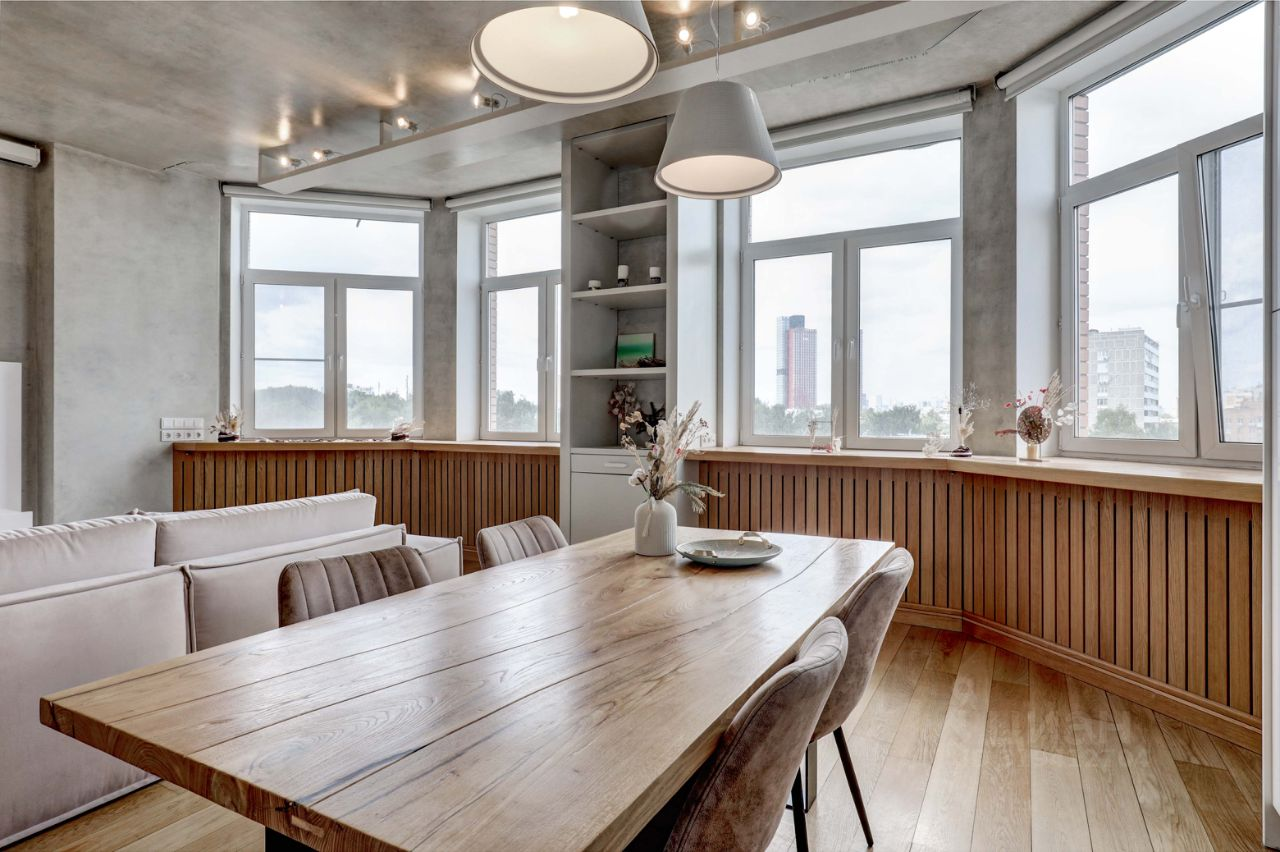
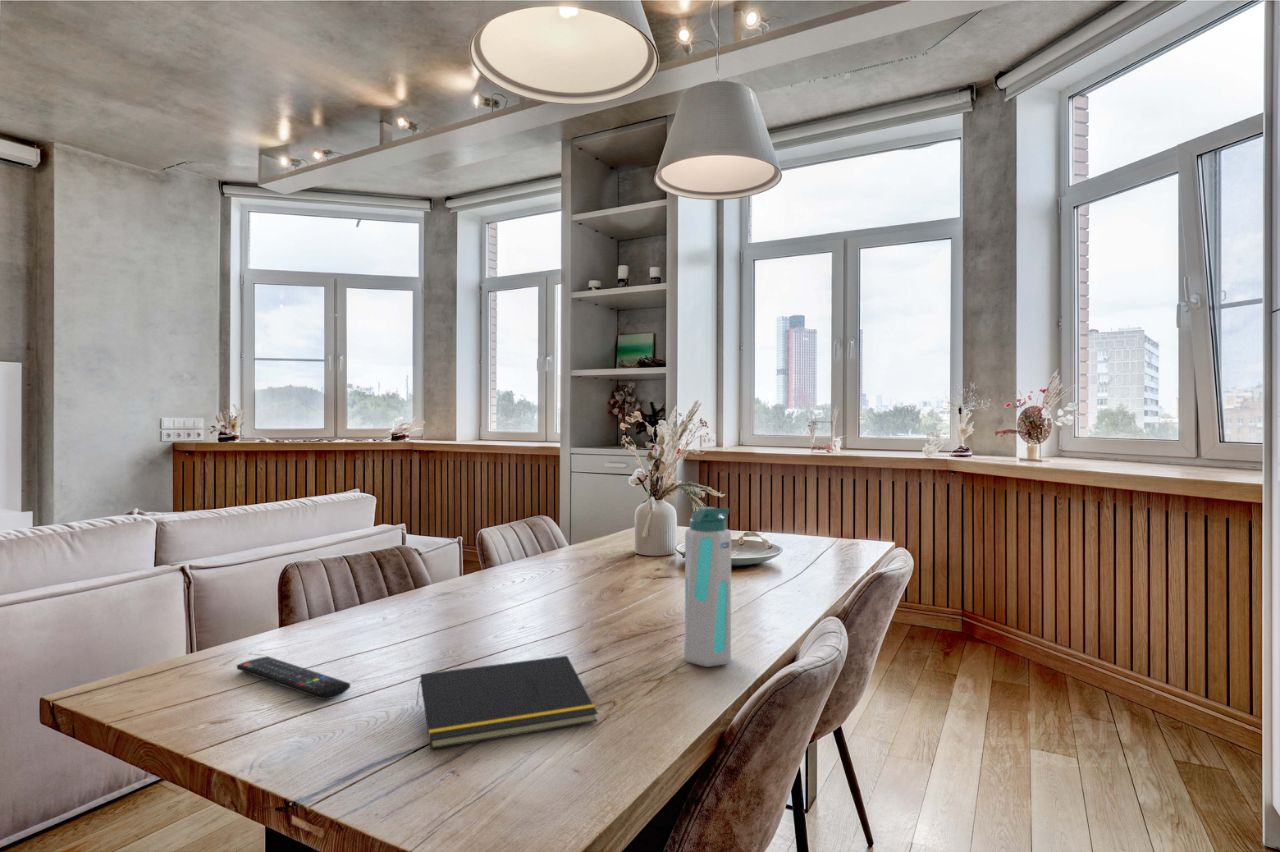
+ notepad [415,655,599,750]
+ remote control [236,655,351,701]
+ water bottle [683,506,732,668]
